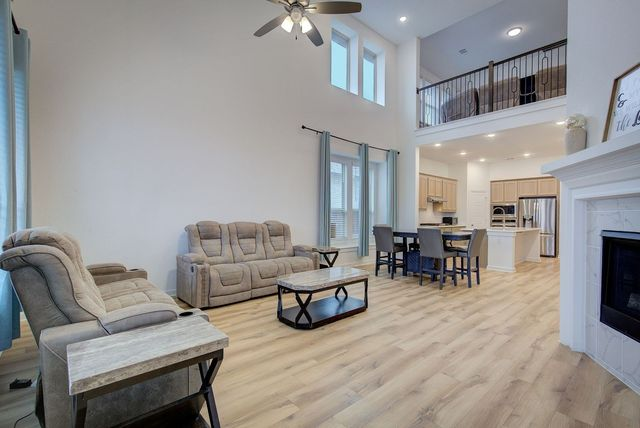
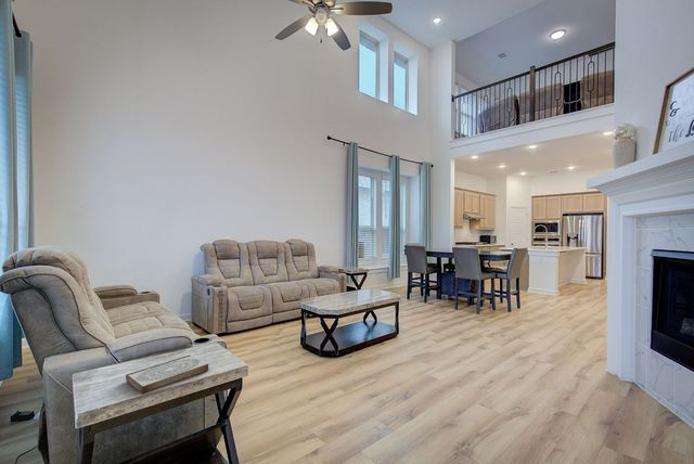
+ book [125,353,209,396]
